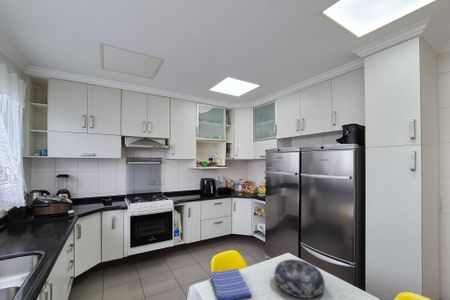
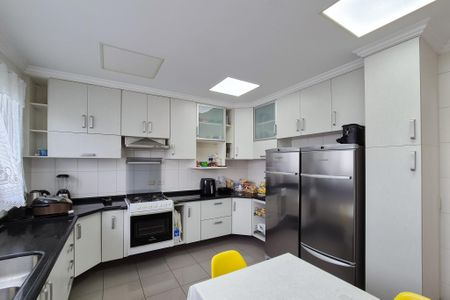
- dish towel [210,267,253,300]
- decorative bowl [273,258,326,299]
